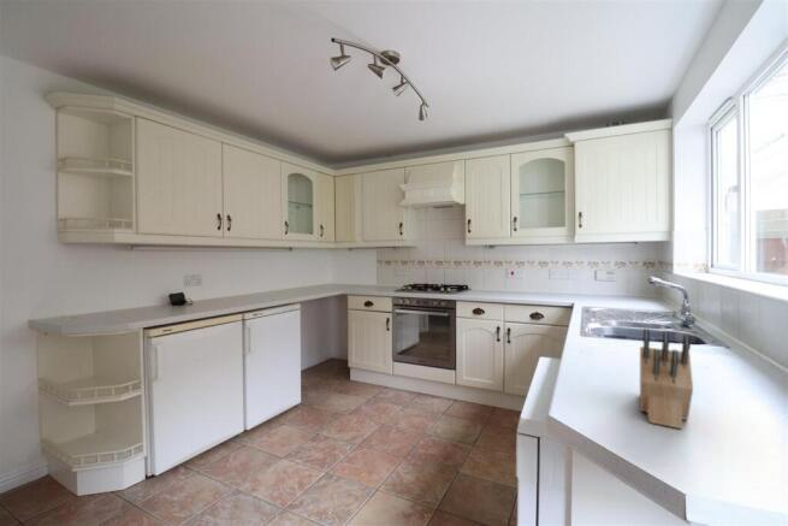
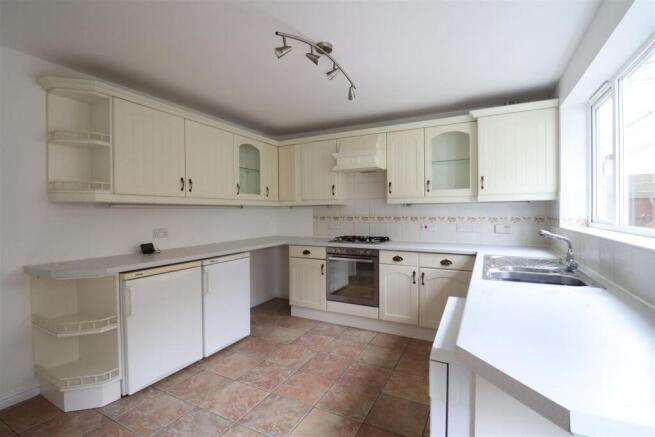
- knife block [639,327,694,430]
